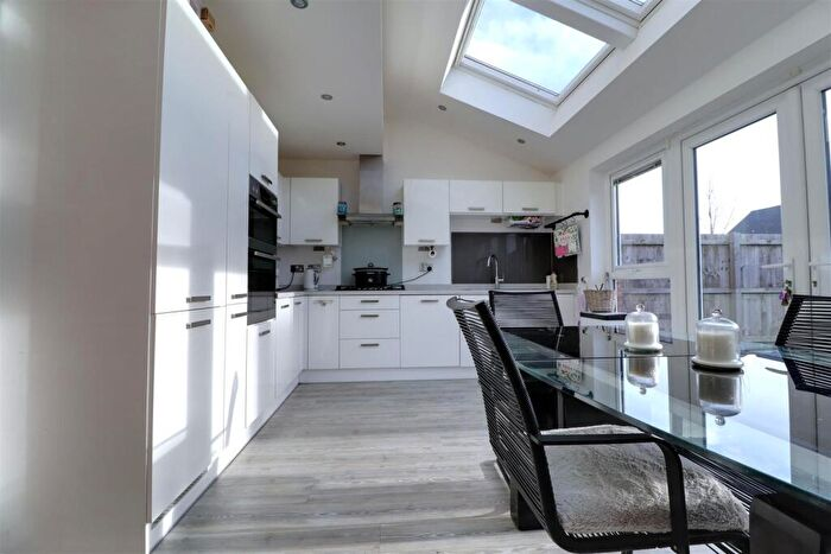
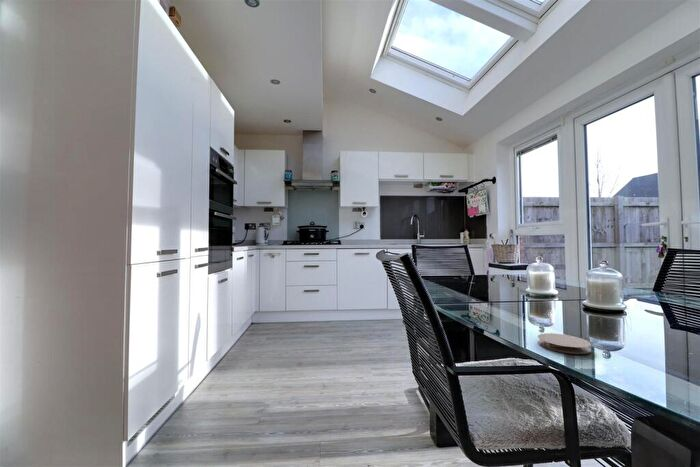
+ coaster [537,332,592,355]
